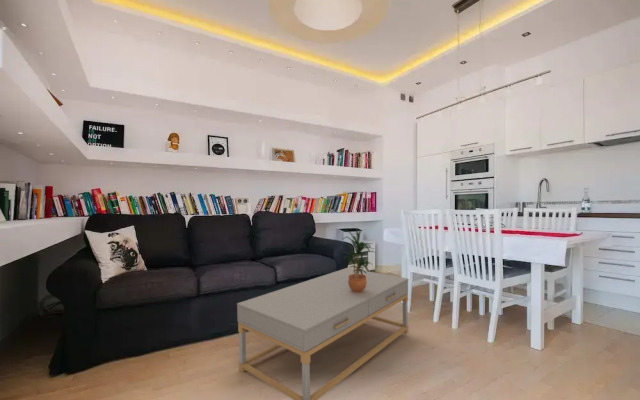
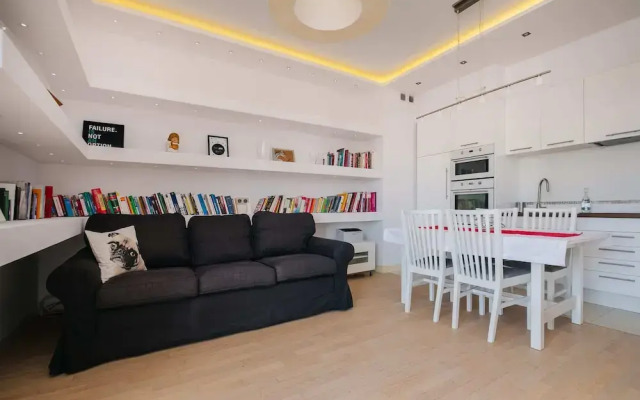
- coffee table [236,267,410,400]
- potted plant [340,228,375,293]
